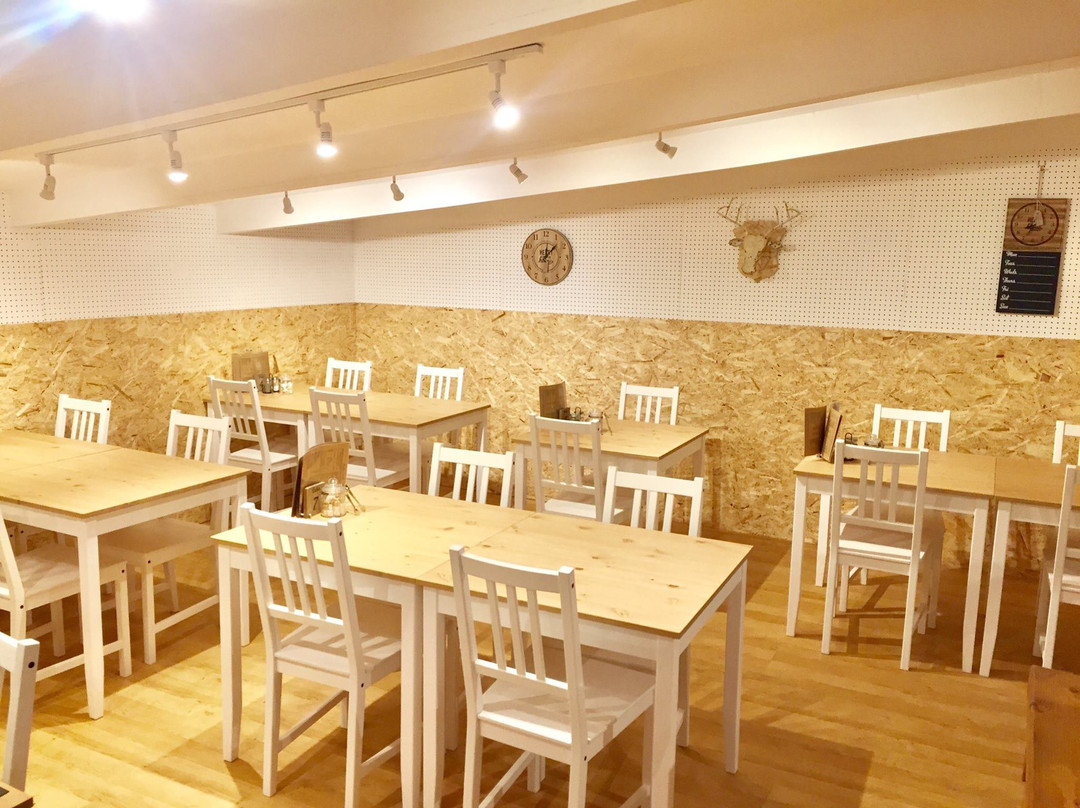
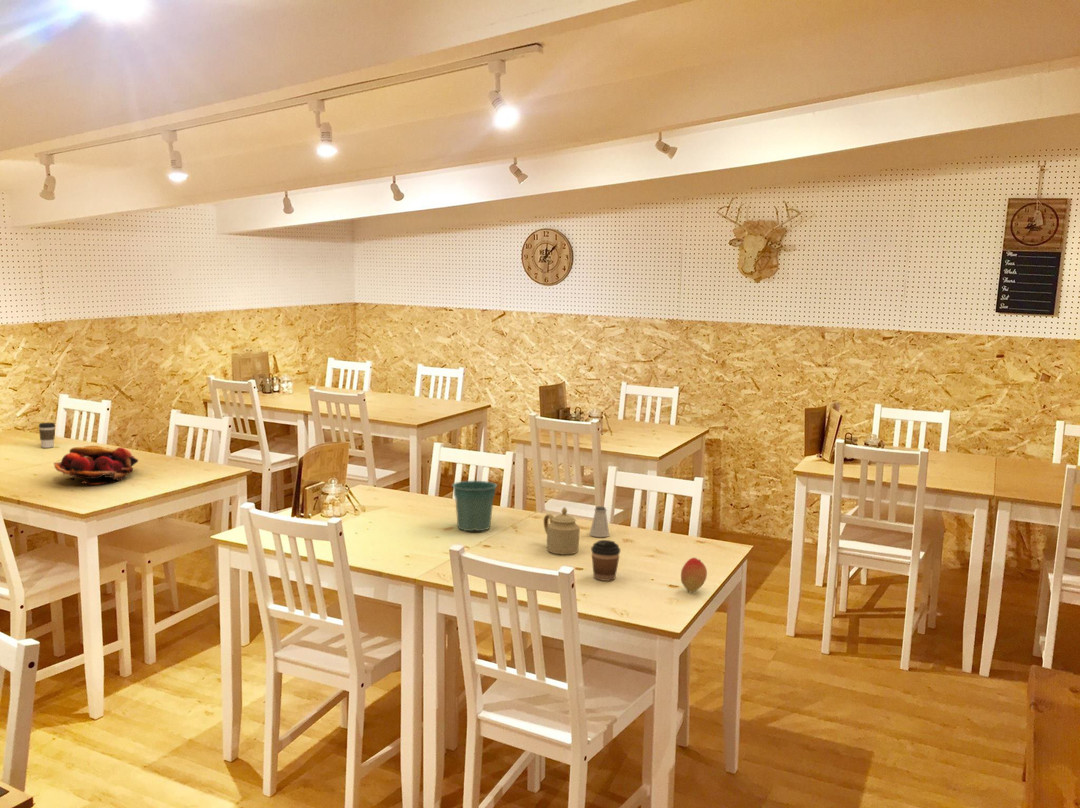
+ saltshaker [589,505,611,538]
+ flower pot [451,480,498,532]
+ coffee cup [590,539,621,582]
+ fruit basket [53,445,139,486]
+ sugar bowl [543,506,581,555]
+ fruit [680,557,708,593]
+ coffee cup [38,422,56,449]
